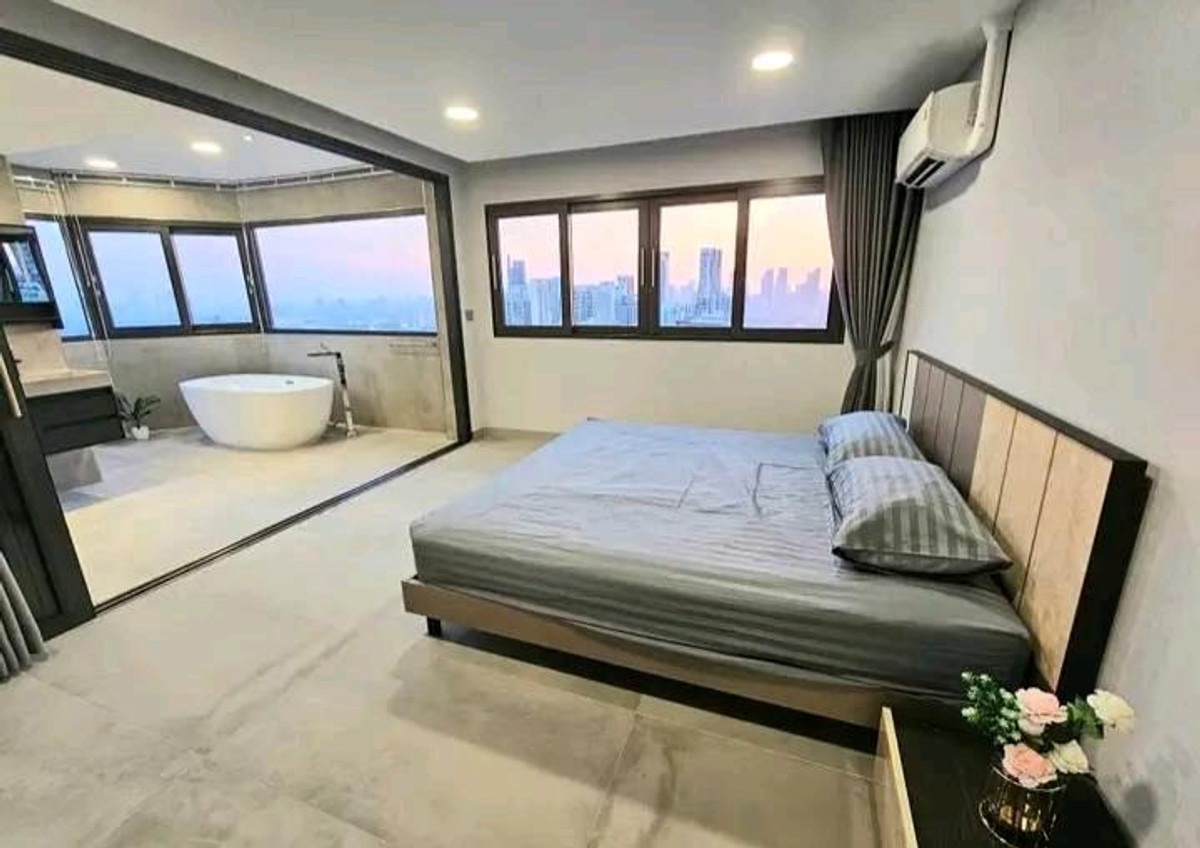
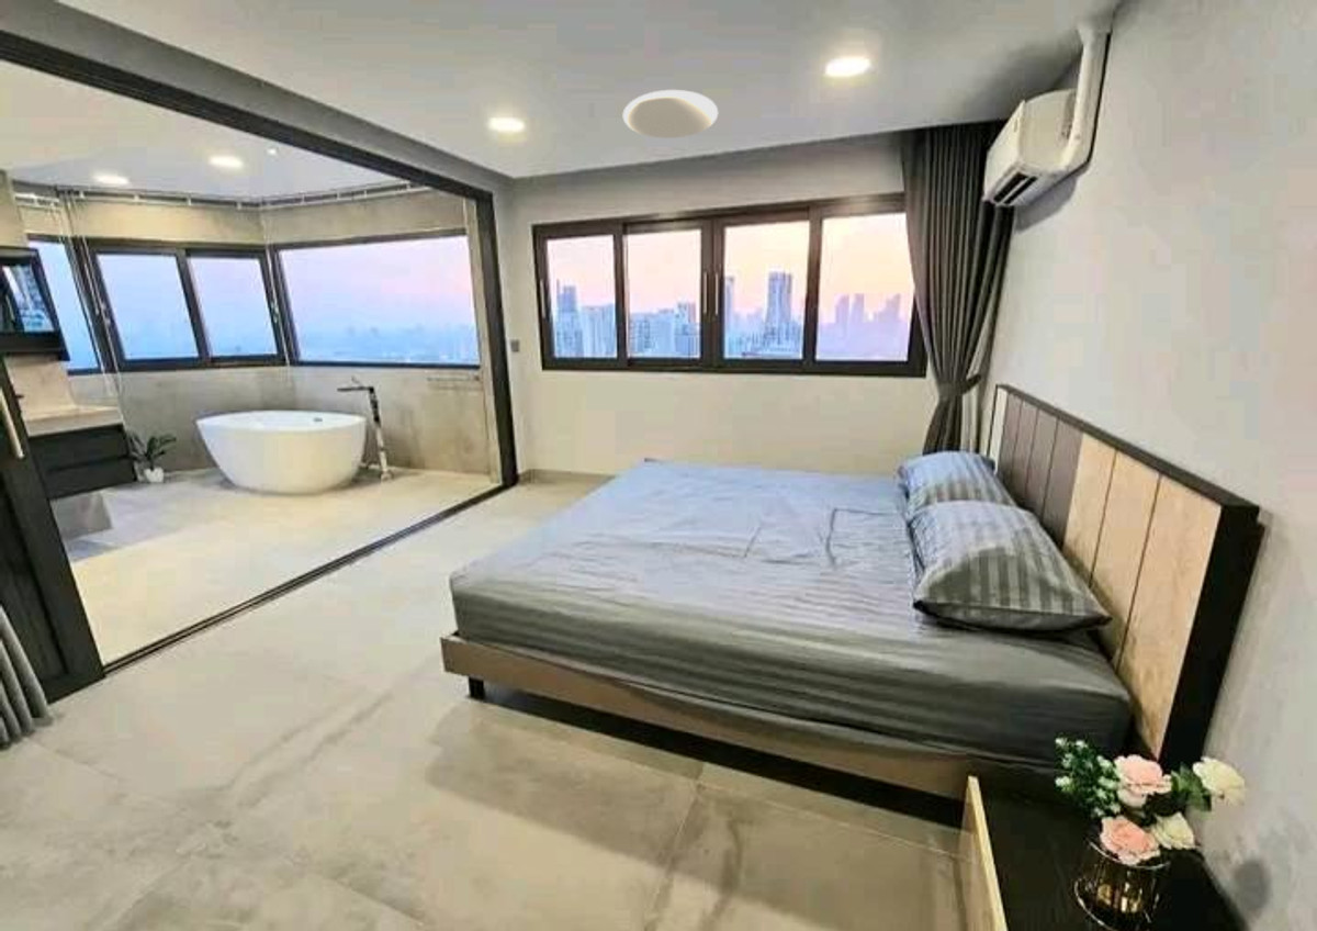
+ ceiling light [621,89,719,139]
